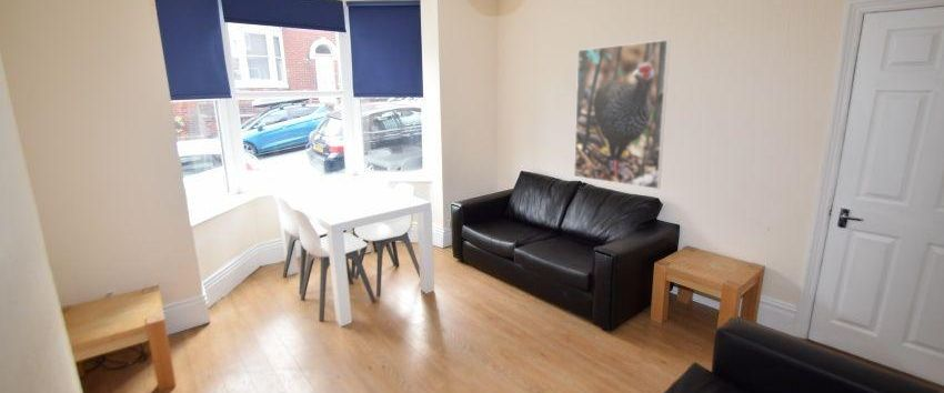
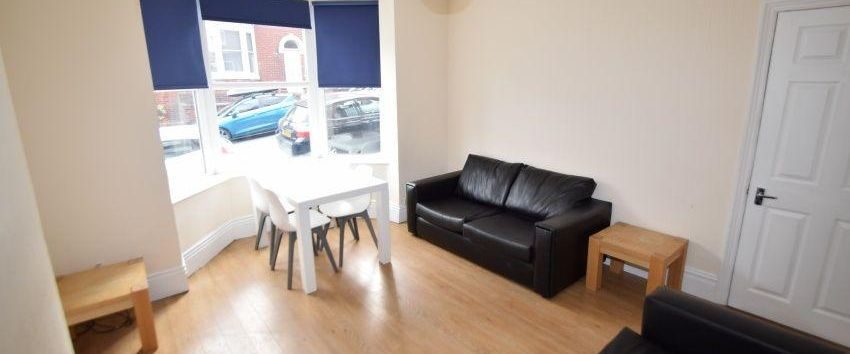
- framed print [573,39,671,190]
